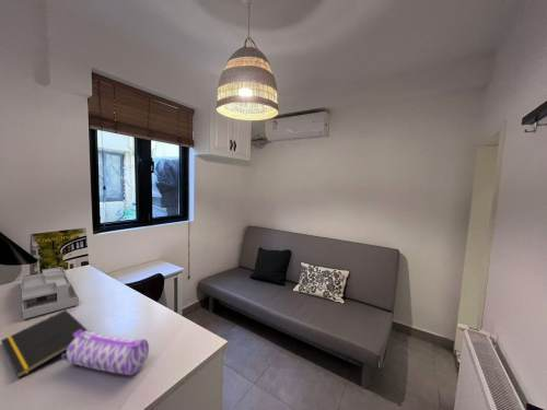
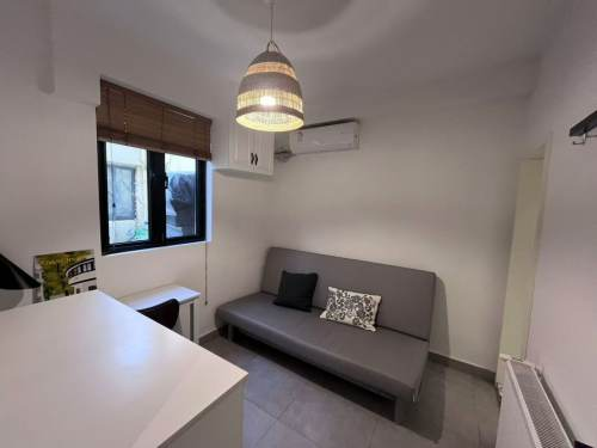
- pencil case [60,329,150,376]
- notepad [0,309,89,378]
- desk organizer [20,266,80,320]
